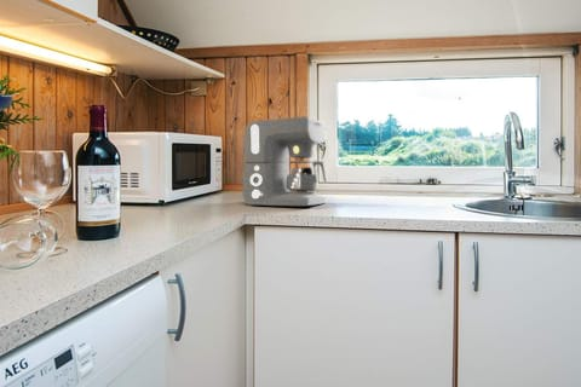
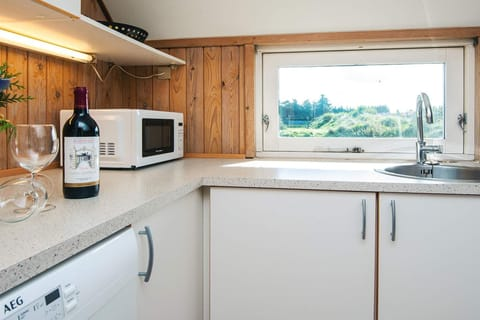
- coffee maker [241,116,328,207]
